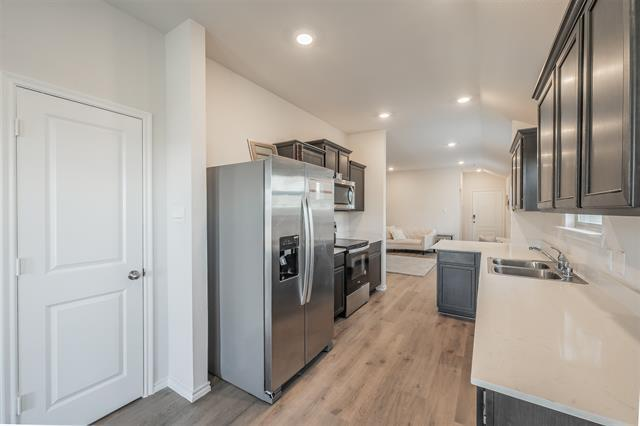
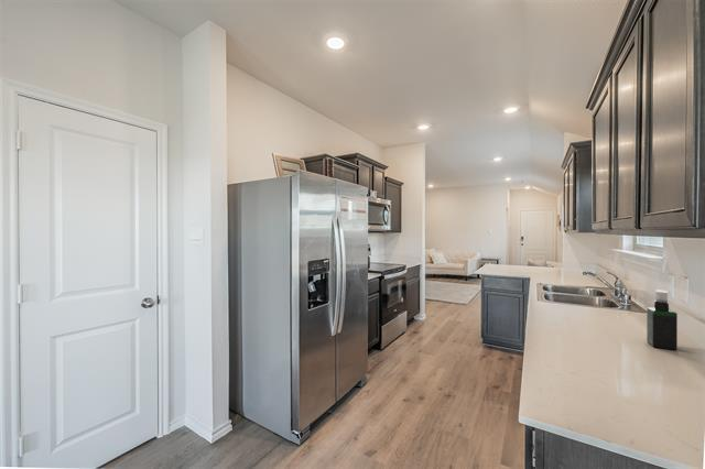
+ spray bottle [646,290,679,351]
